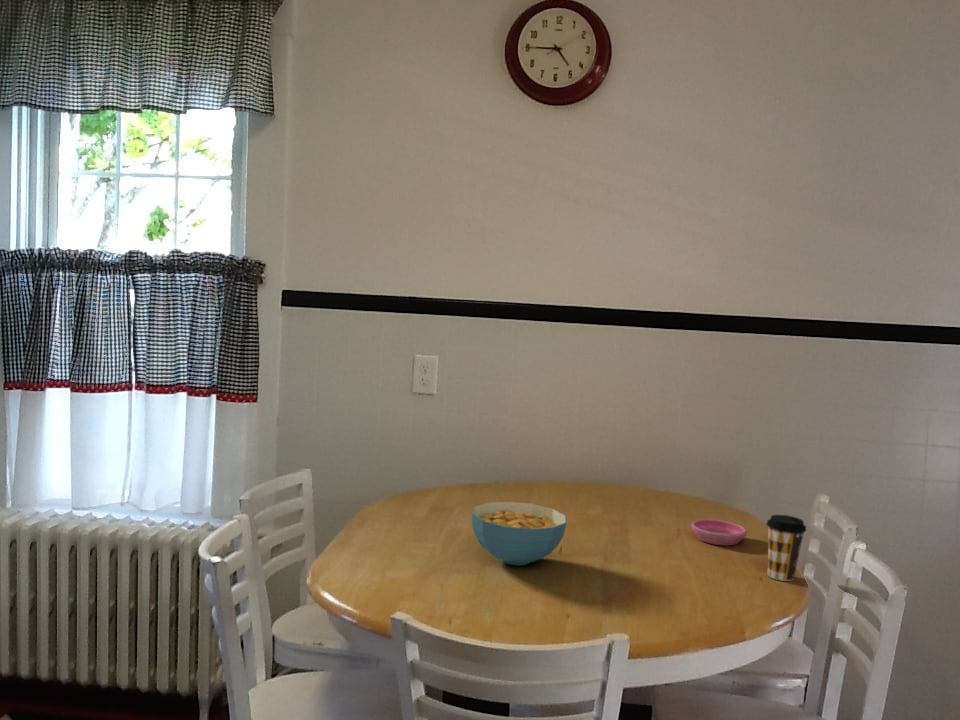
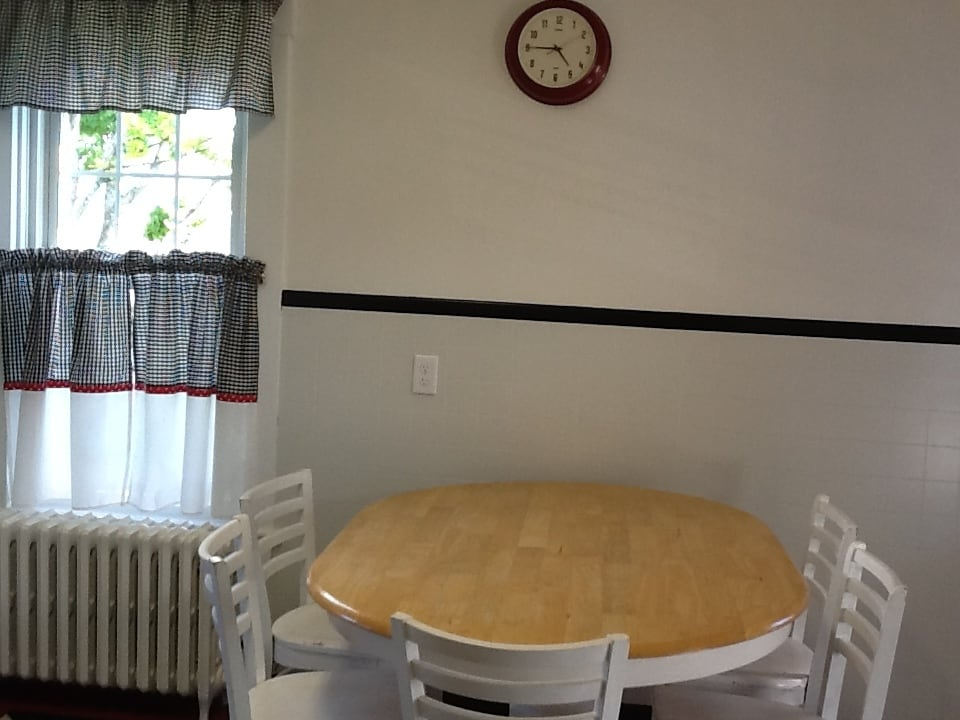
- cereal bowl [471,501,568,566]
- saucer [690,518,748,546]
- coffee cup [765,514,807,582]
